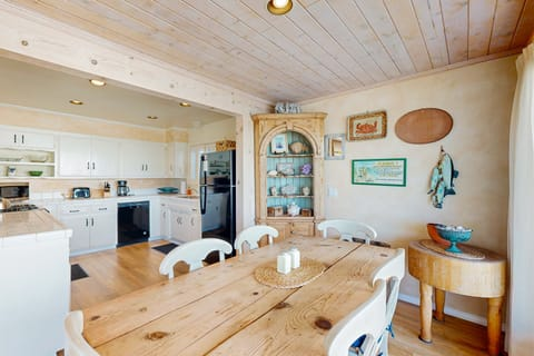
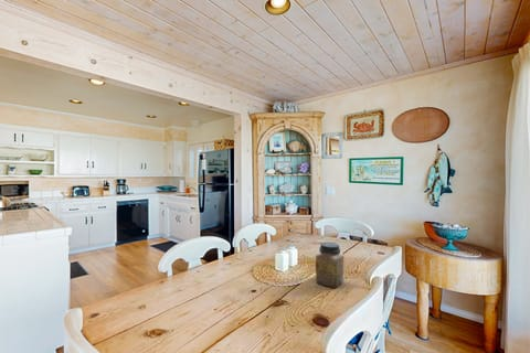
+ jar [315,240,344,289]
